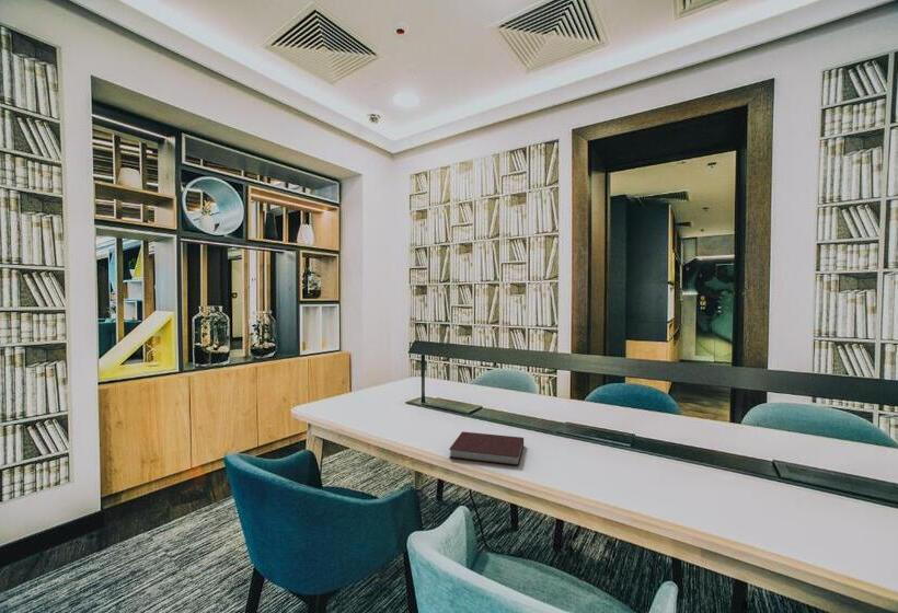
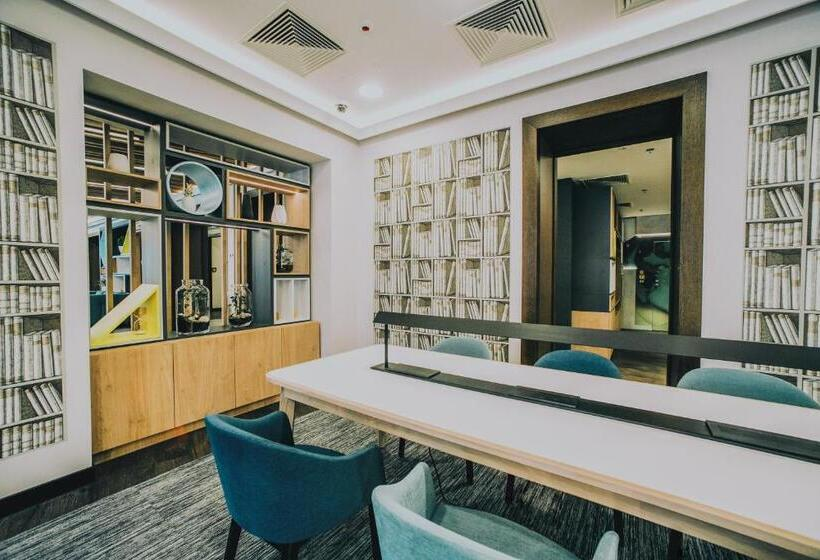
- notebook [448,430,525,466]
